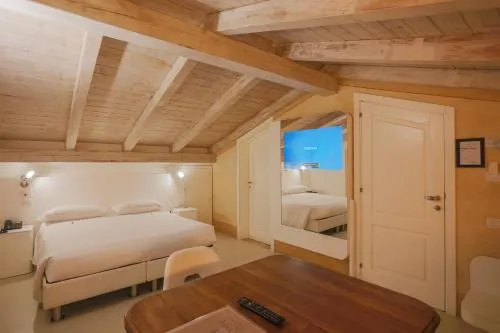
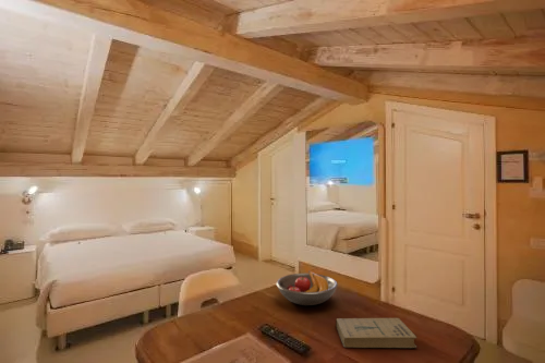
+ fruit bowl [275,269,339,306]
+ book [335,317,417,349]
